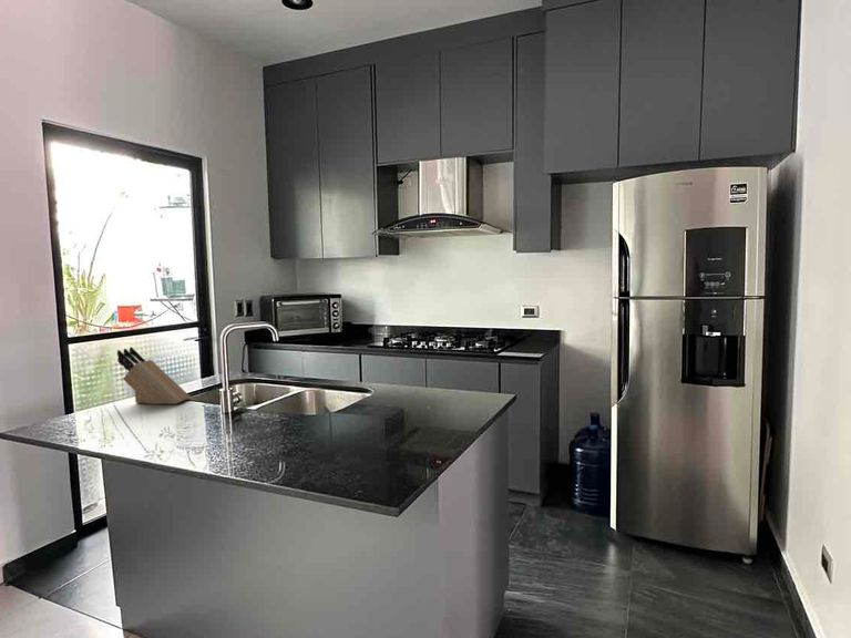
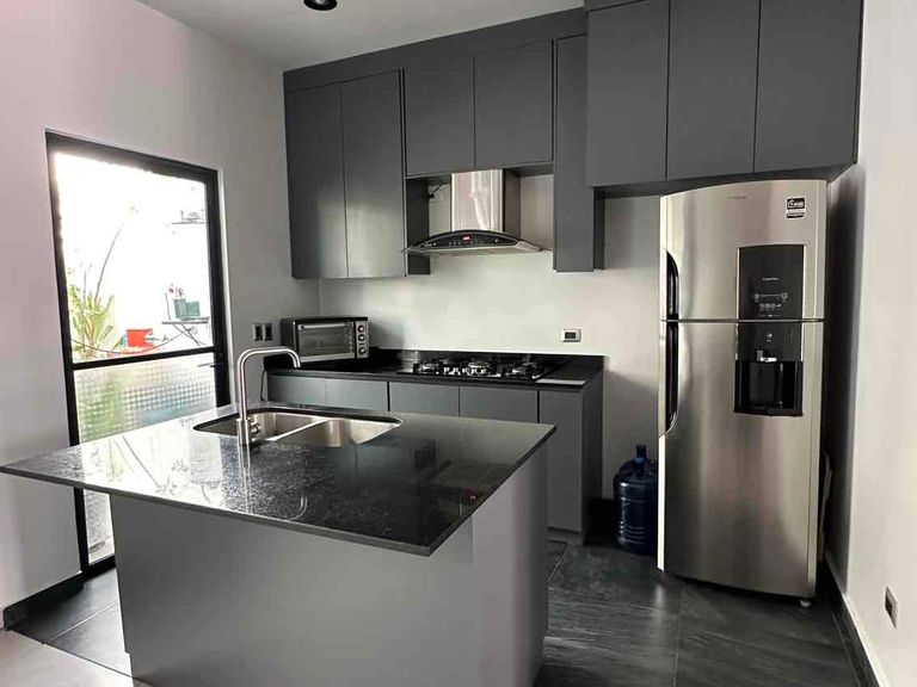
- knife block [116,346,192,405]
